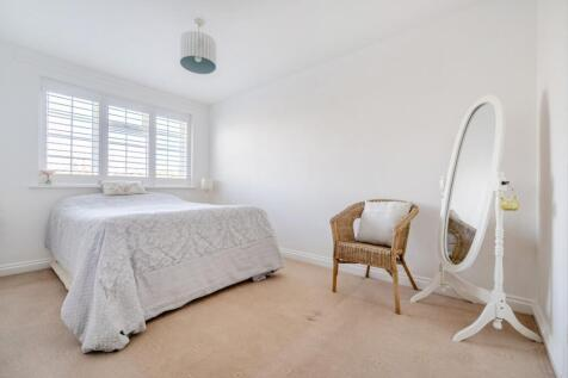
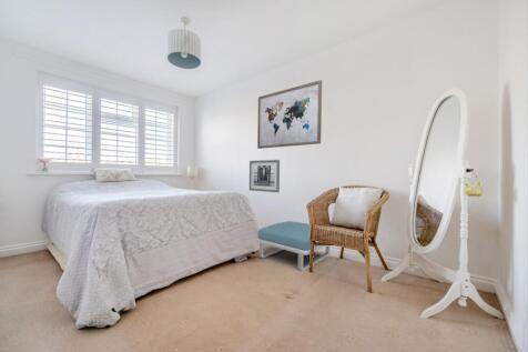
+ footstool [256,220,331,272]
+ wall art [256,79,323,150]
+ wall art [248,159,281,193]
